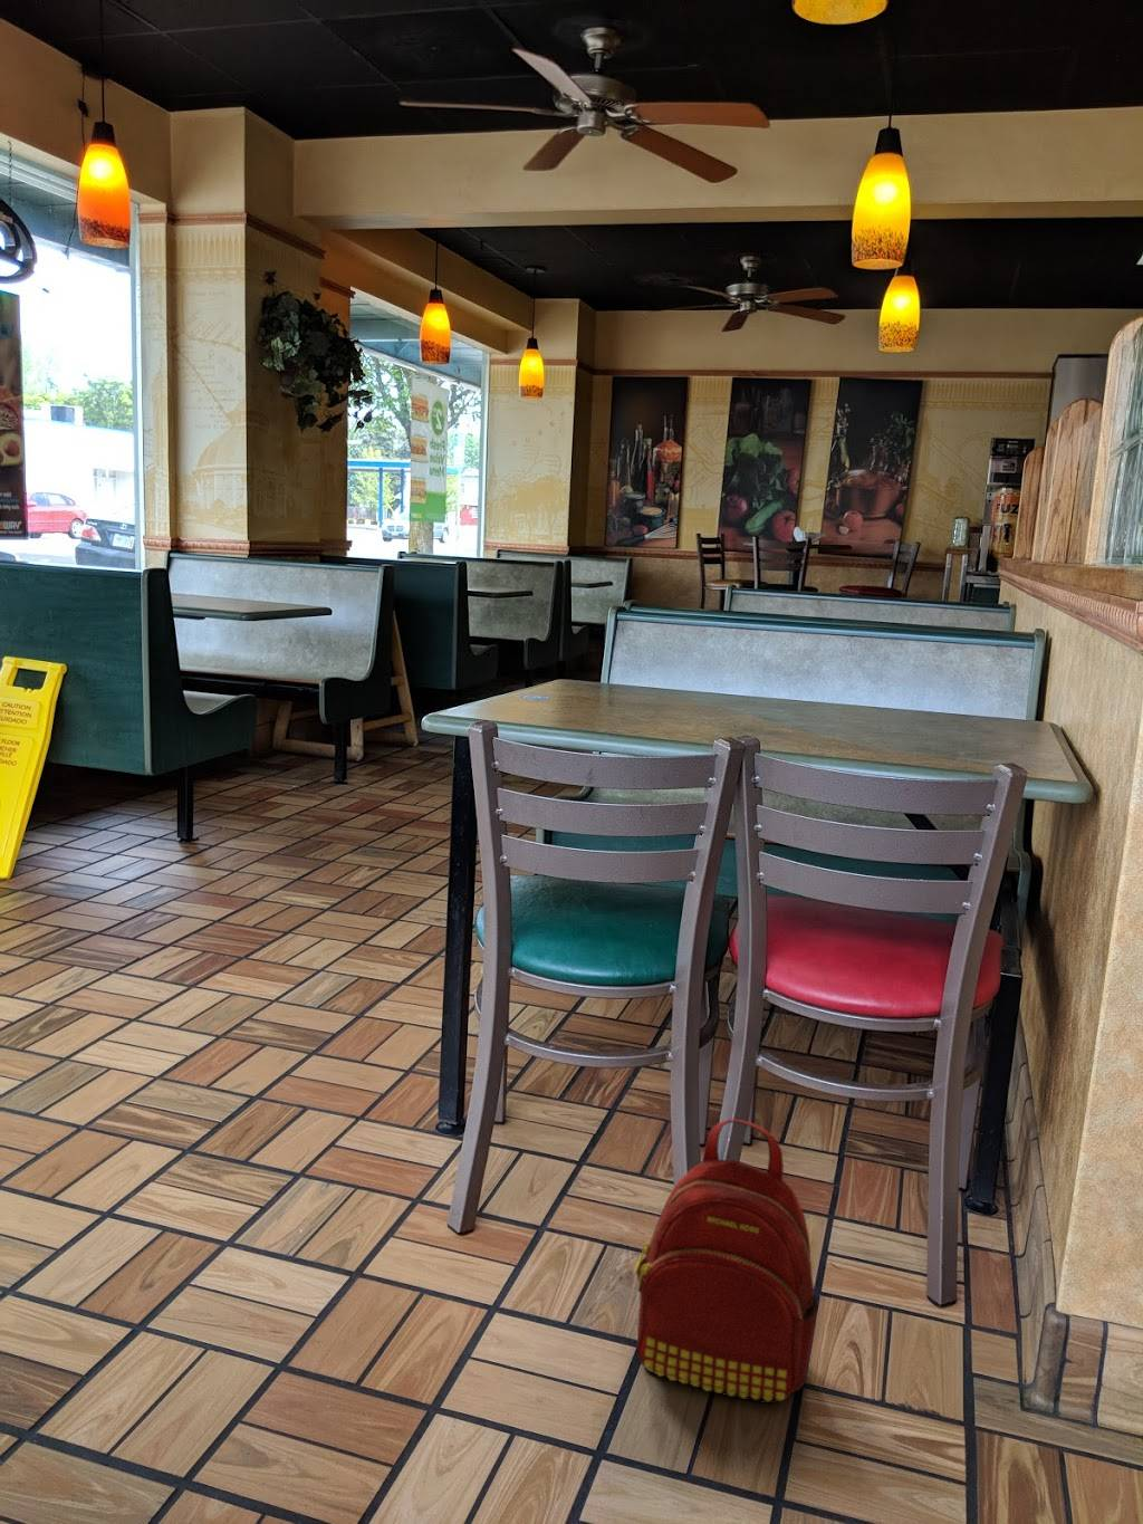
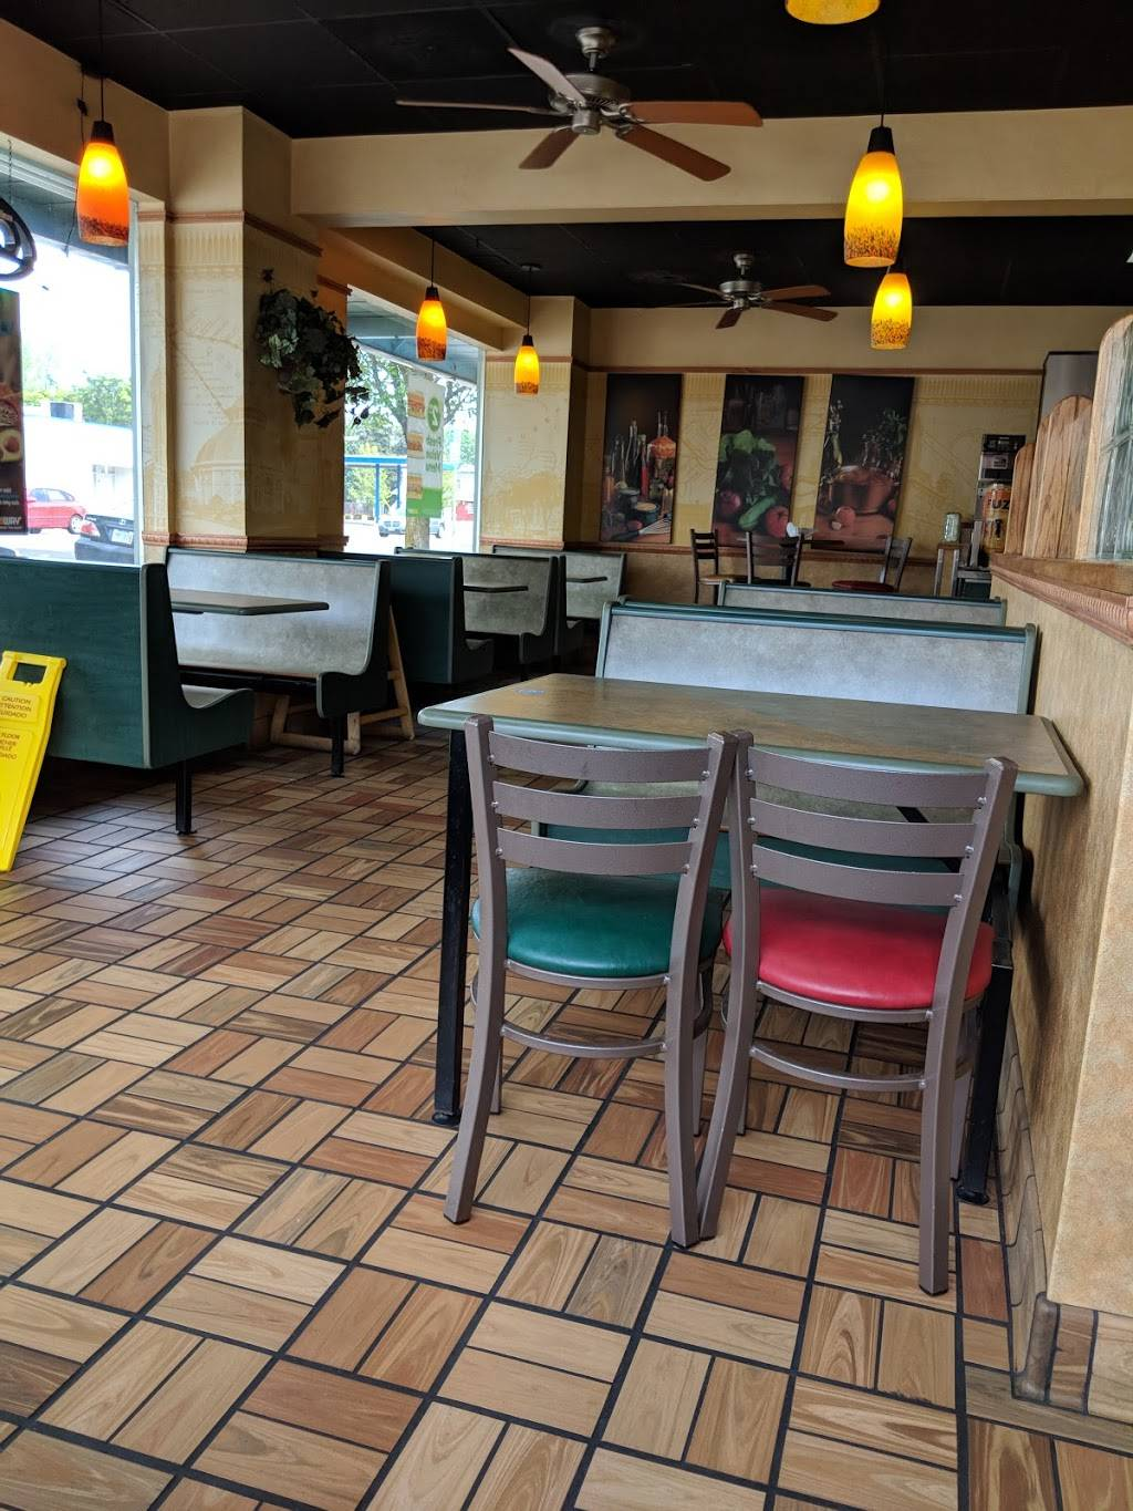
- backpack [633,1118,819,1405]
